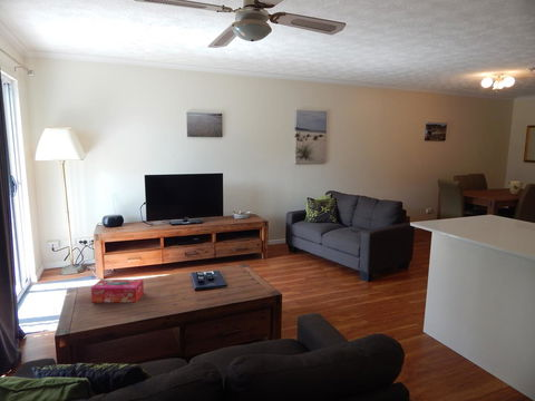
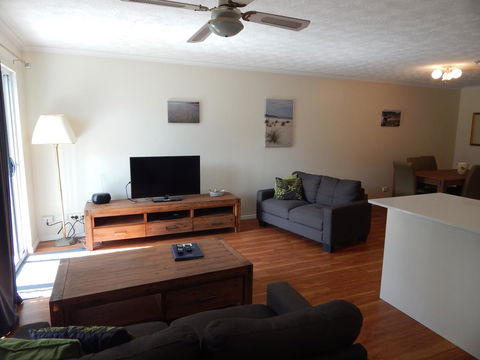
- tissue box [90,278,145,303]
